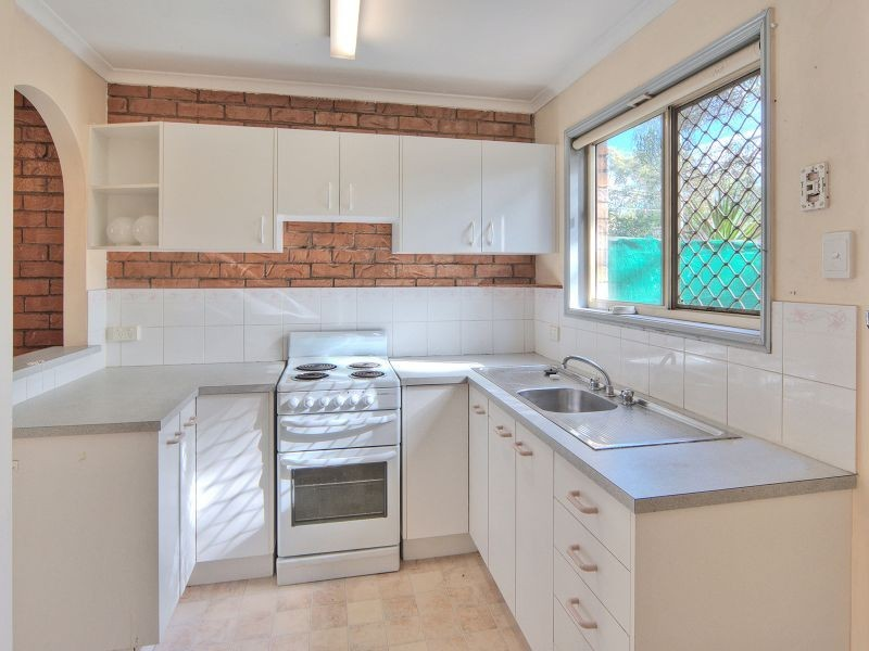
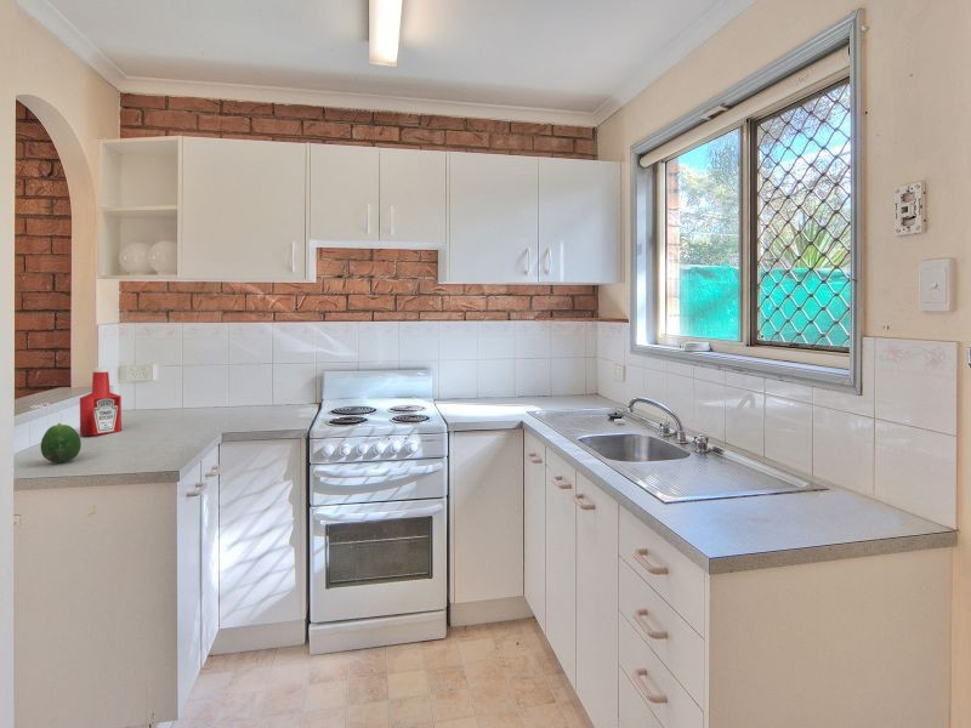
+ fruit [40,422,83,463]
+ soap bottle [79,366,123,437]
